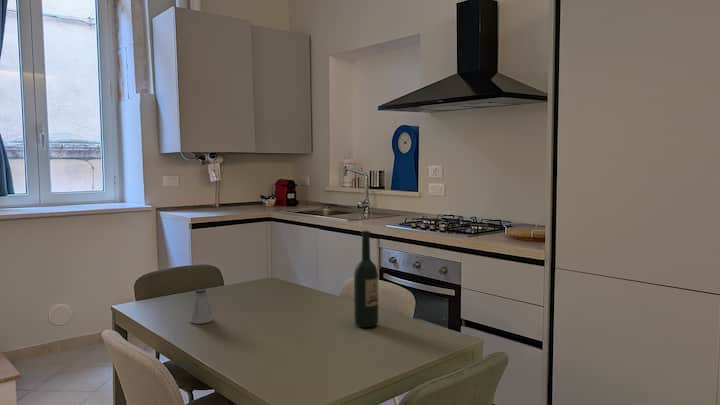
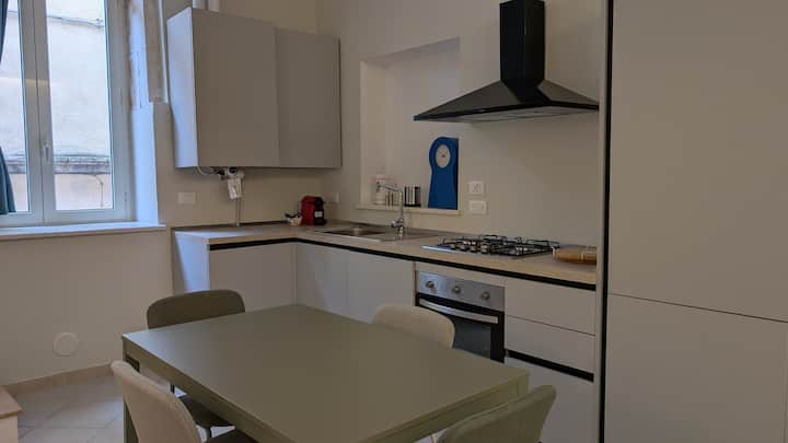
- saltshaker [189,288,214,325]
- wine bottle [353,230,379,328]
